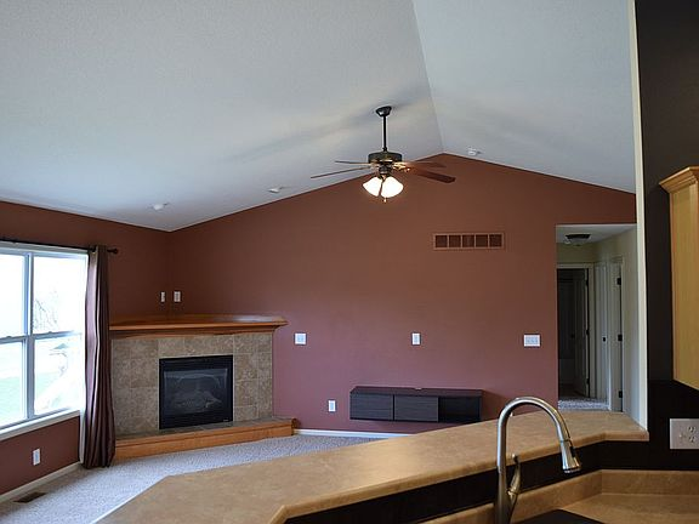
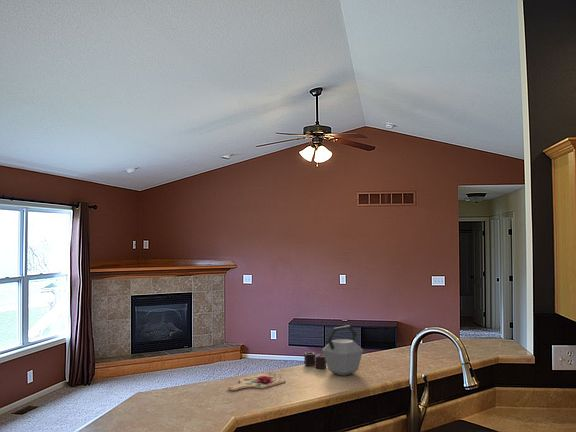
+ kettle [303,324,364,377]
+ cutting board [227,372,287,391]
